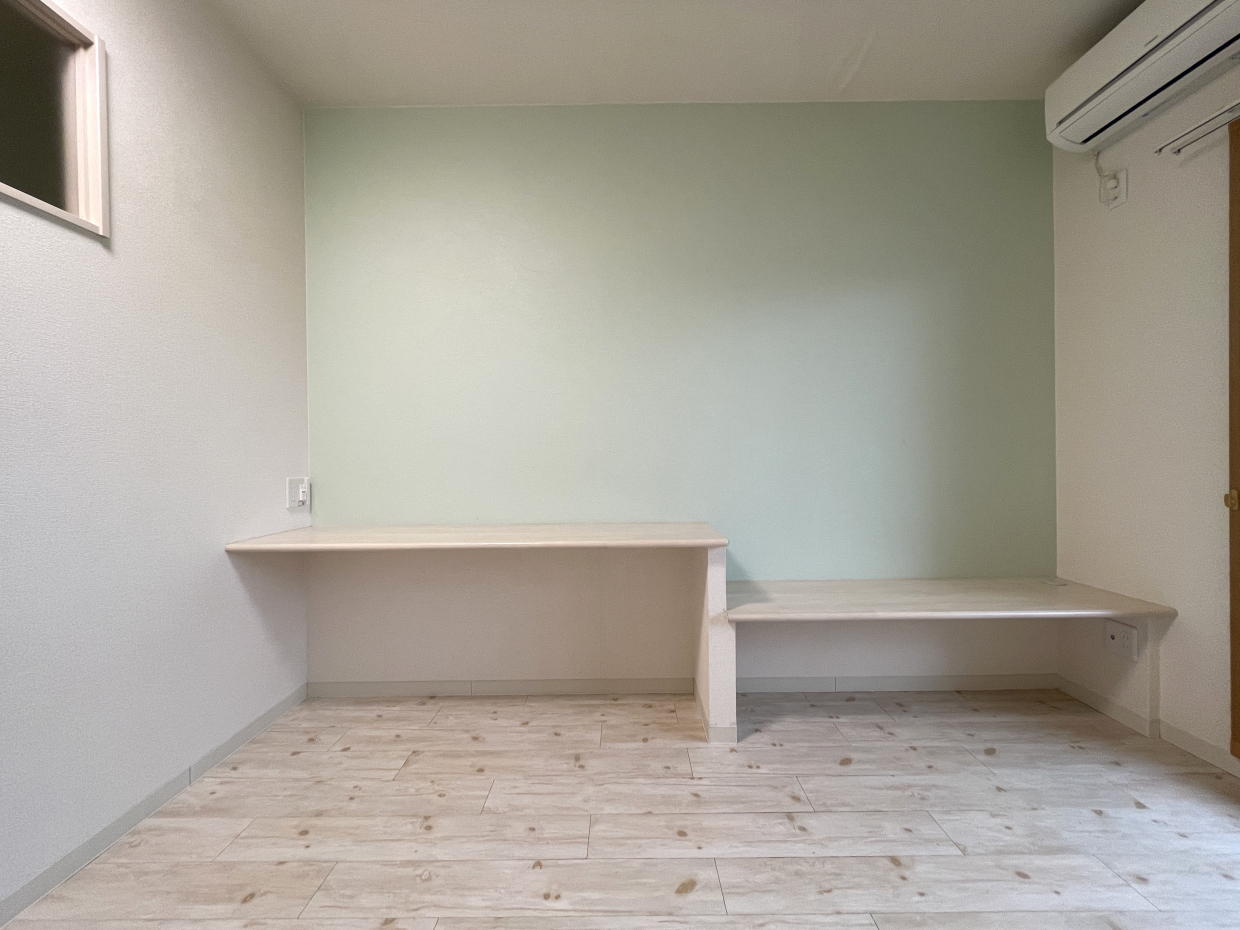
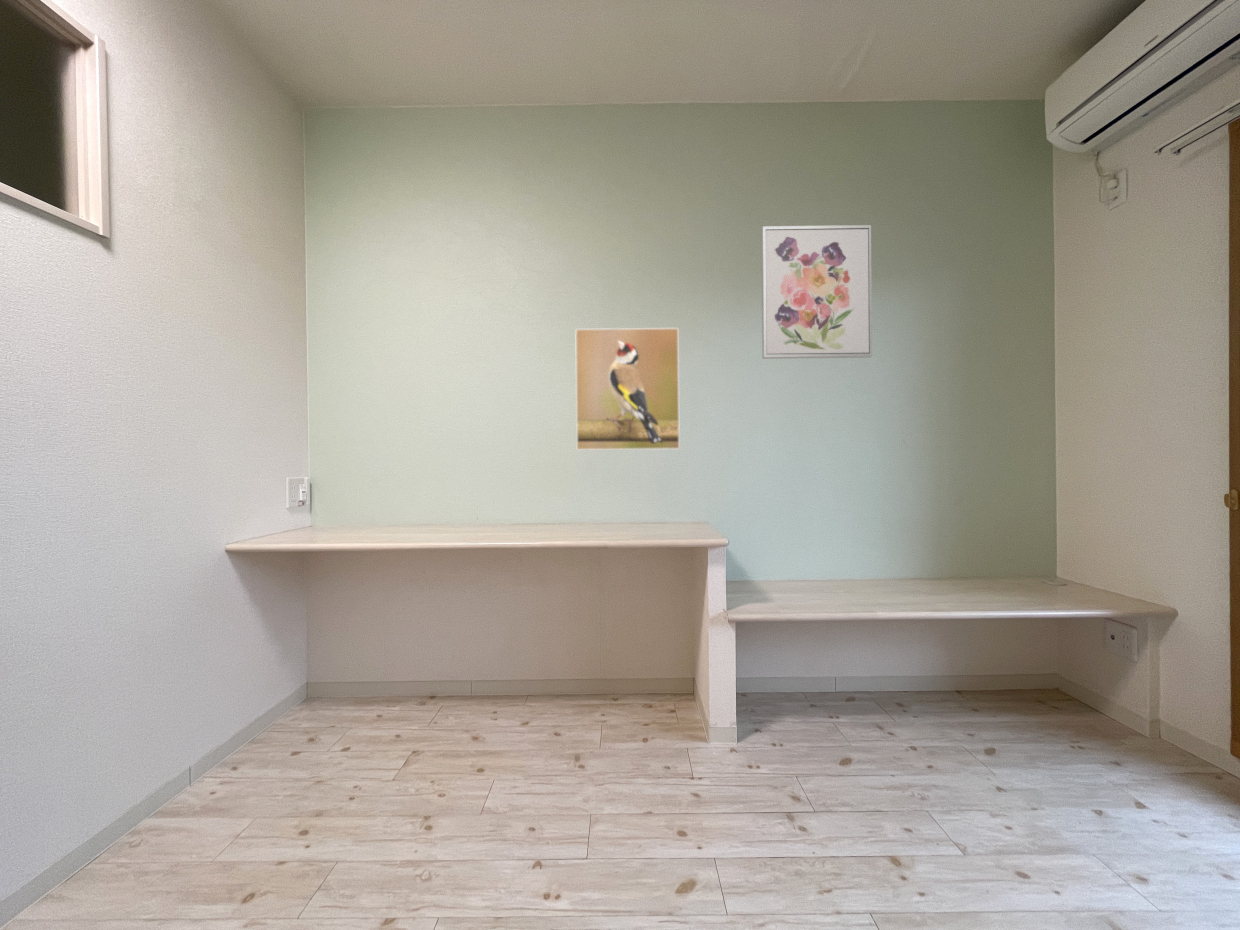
+ wall art [760,224,873,360]
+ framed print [574,327,681,451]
